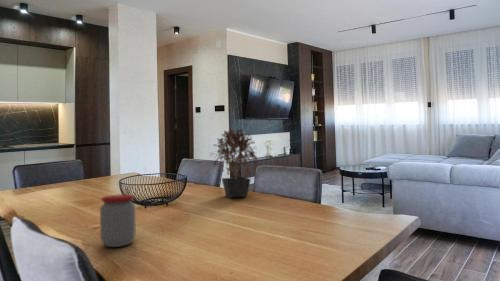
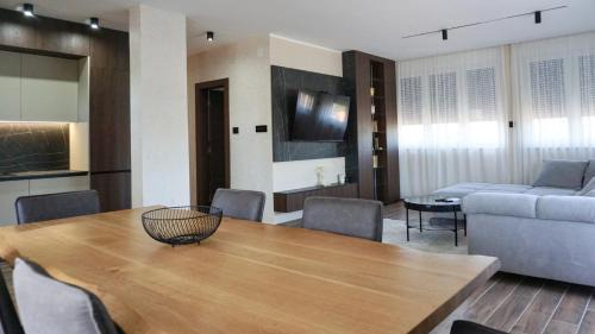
- jar [99,193,137,248]
- potted plant [208,127,261,199]
